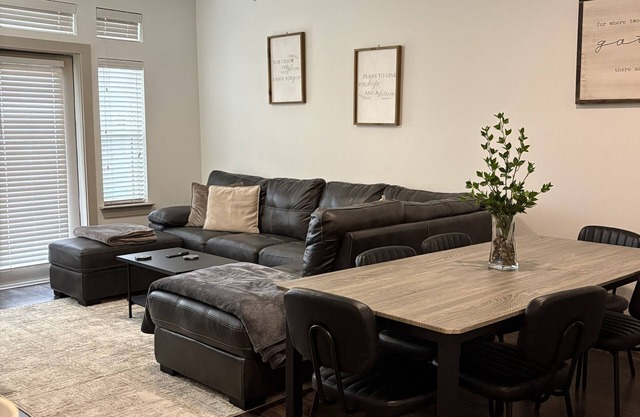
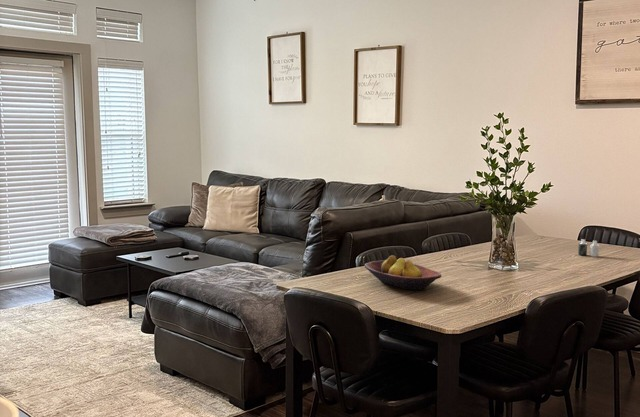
+ candle [577,238,600,258]
+ fruit bowl [364,255,442,291]
